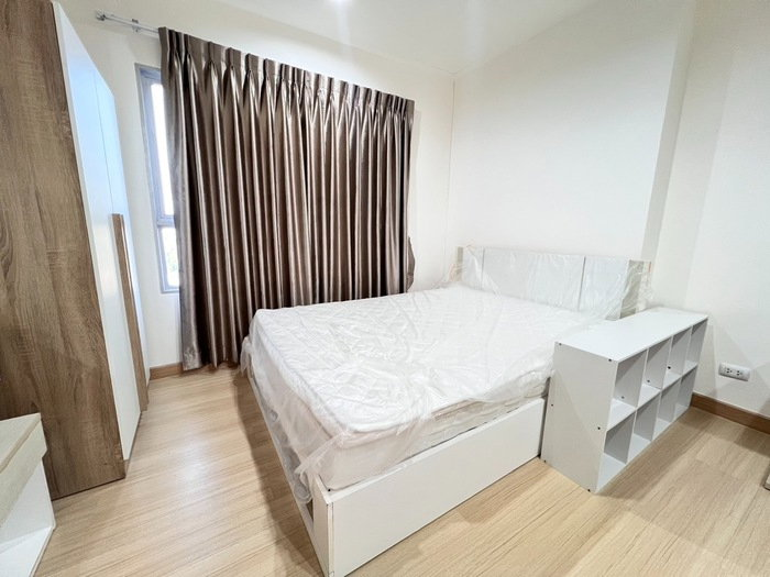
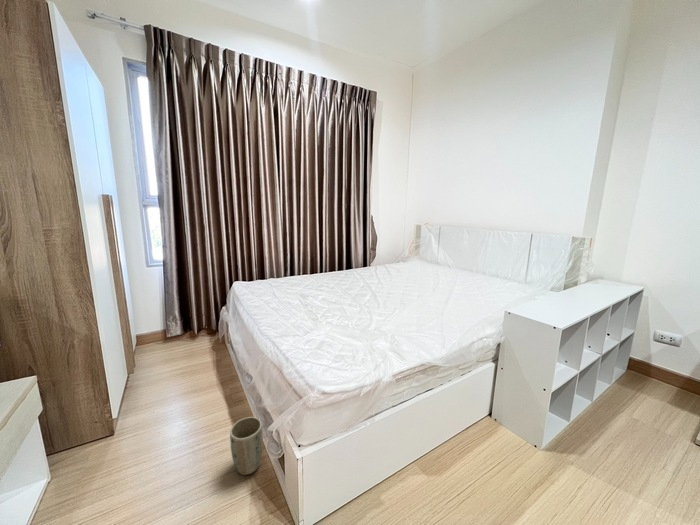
+ plant pot [229,416,264,476]
